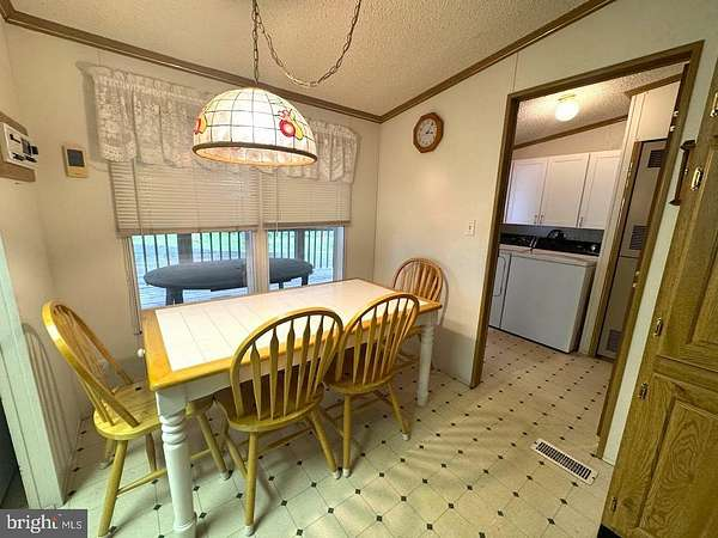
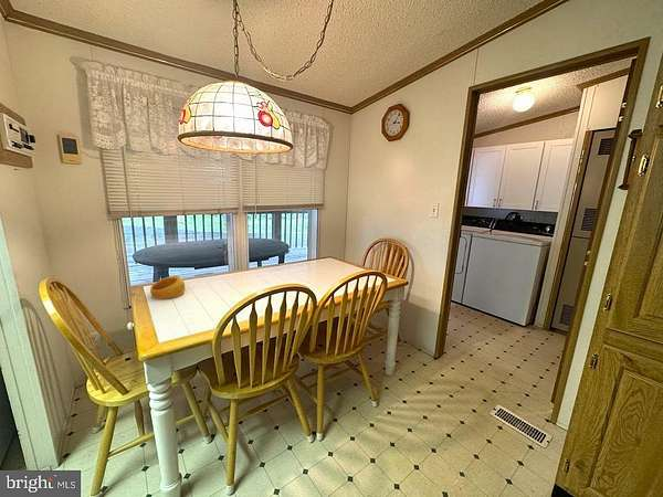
+ ring [149,275,186,299]
